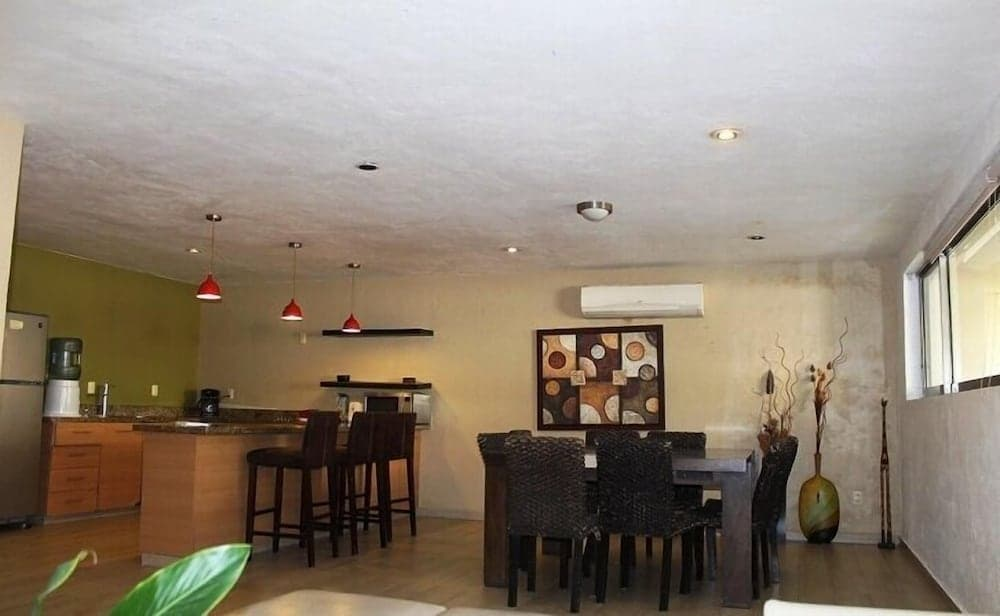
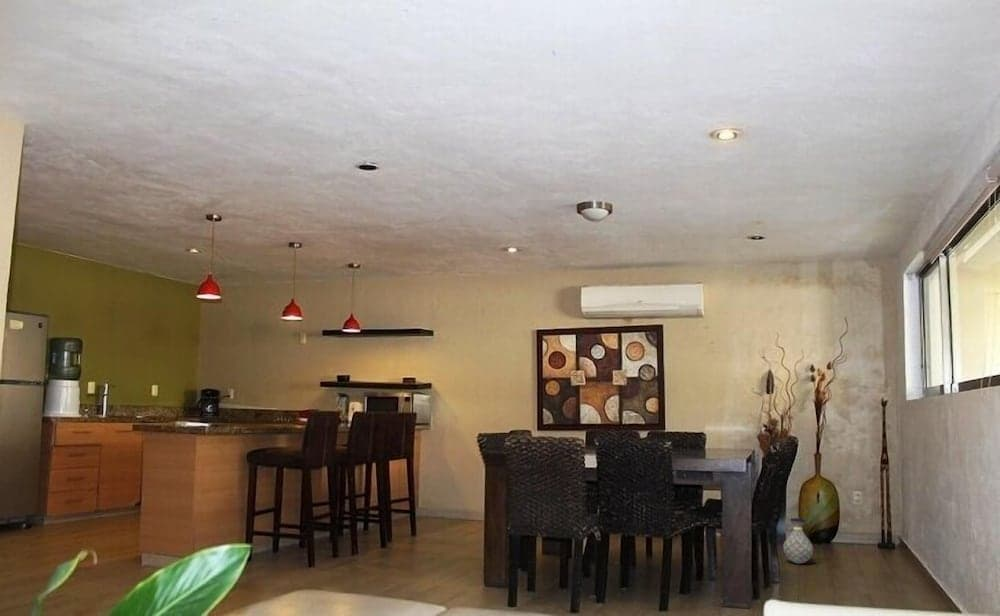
+ vase [782,517,814,565]
